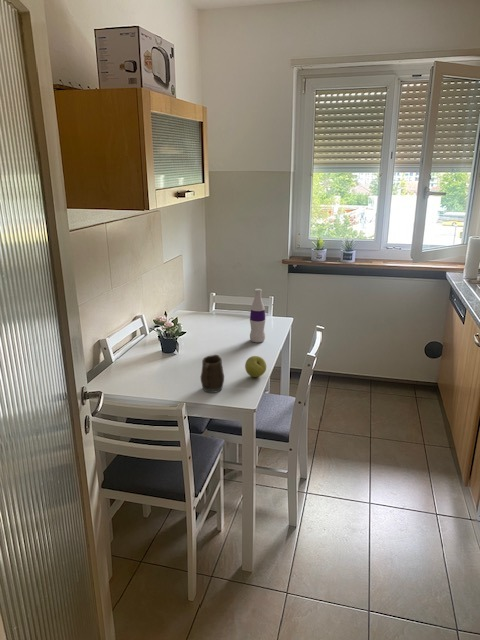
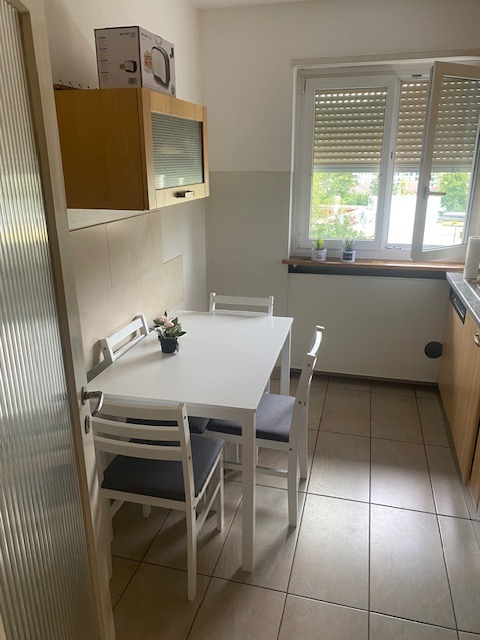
- apple [244,355,267,378]
- mug [200,354,225,394]
- bottle [249,288,267,344]
